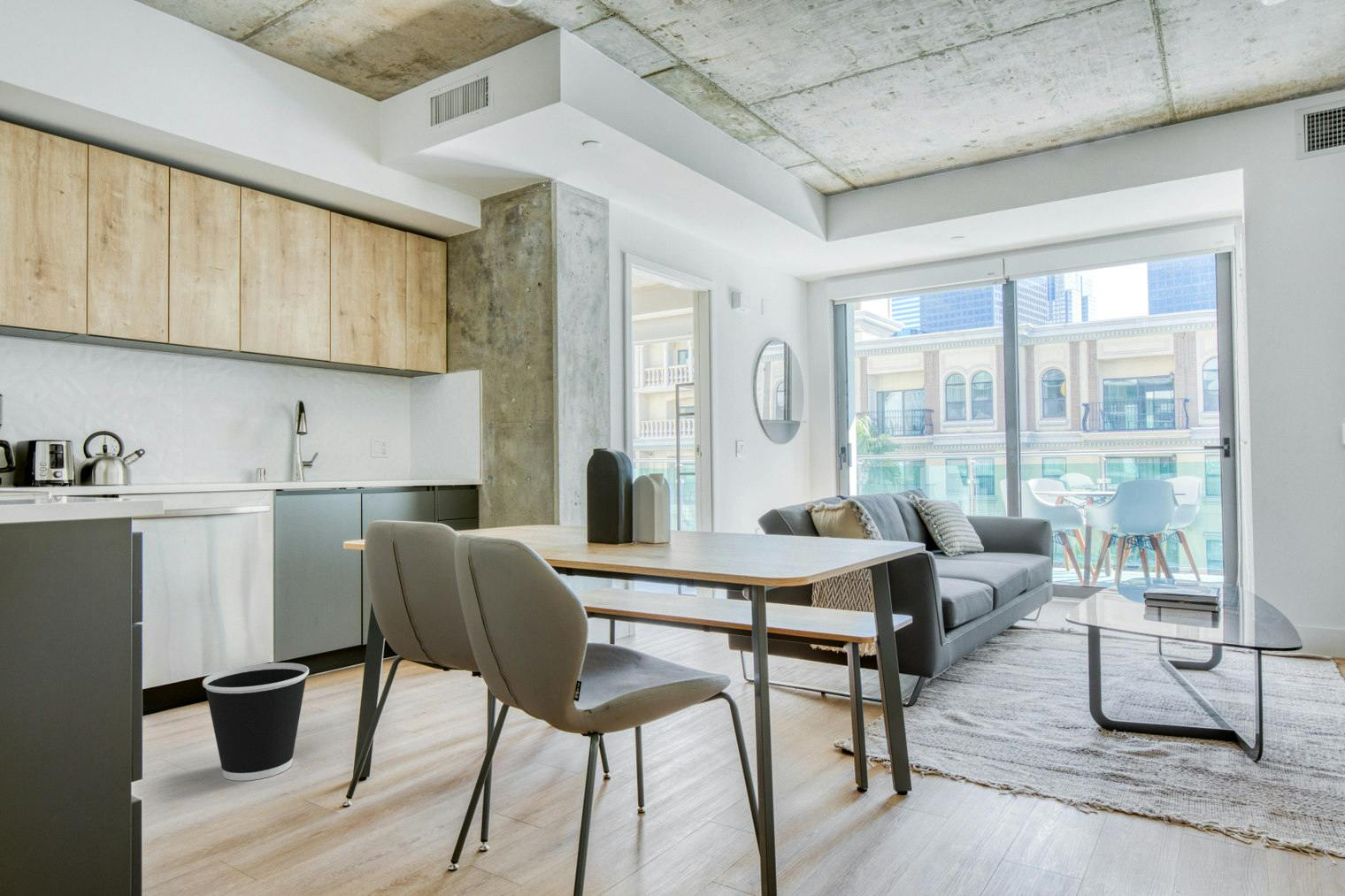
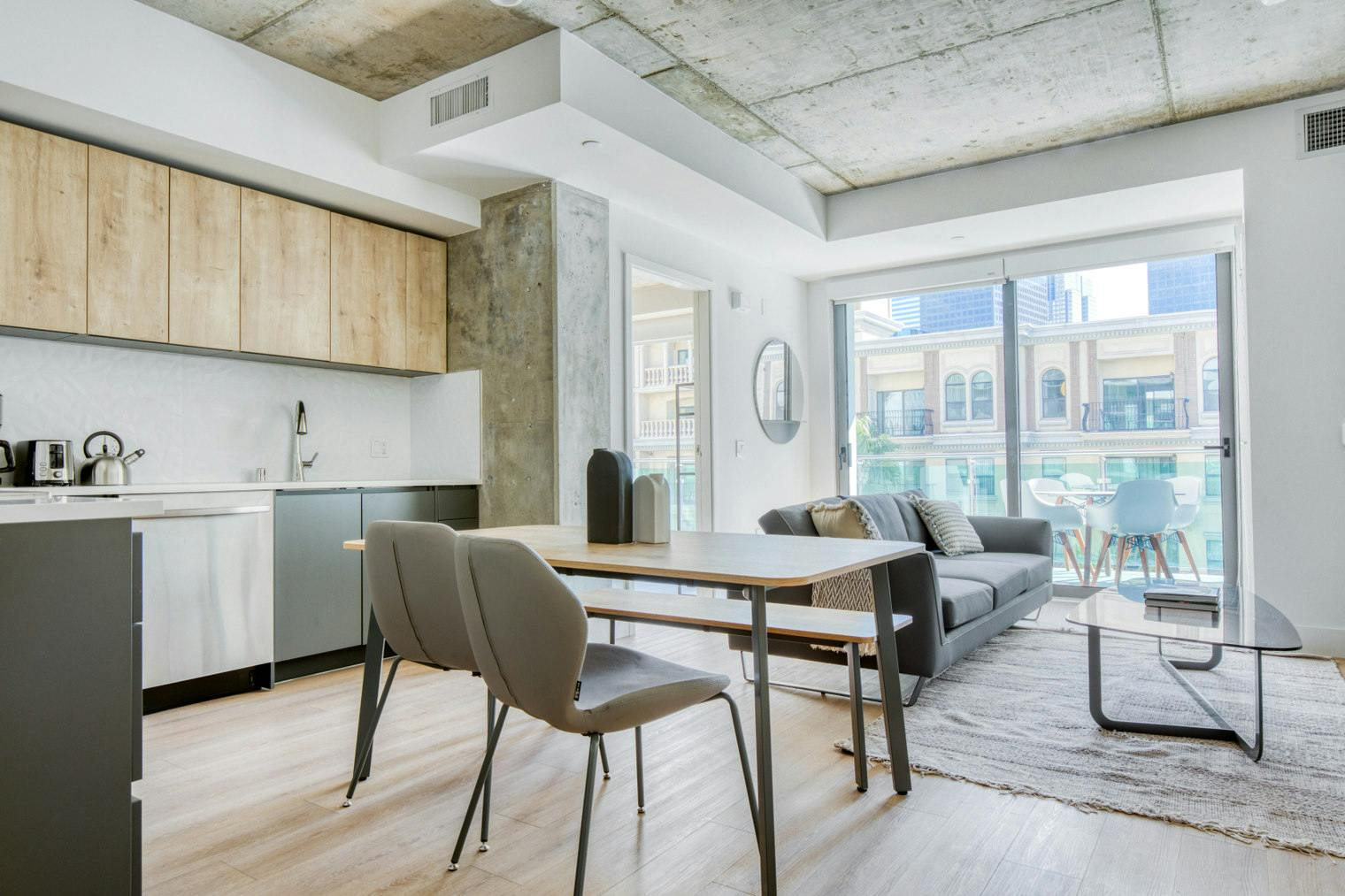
- wastebasket [202,662,310,782]
